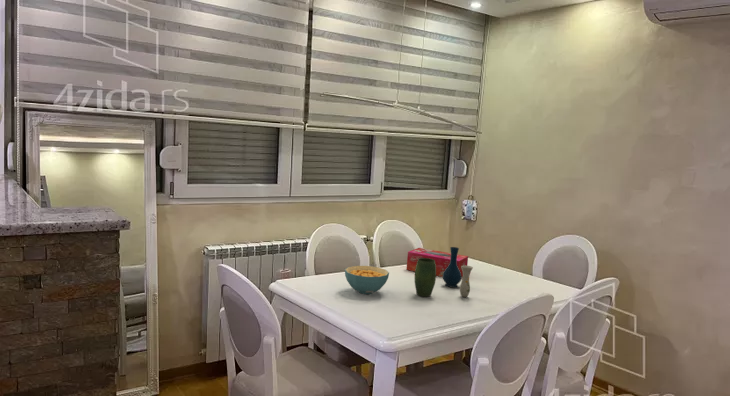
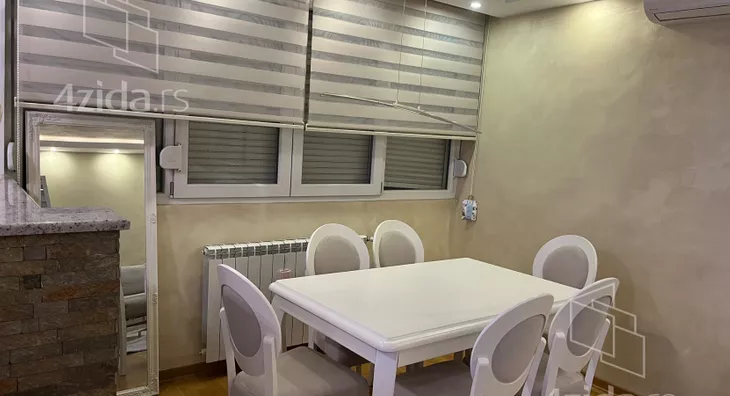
- tissue box [405,247,469,278]
- vase [414,246,474,298]
- cereal bowl [344,265,390,295]
